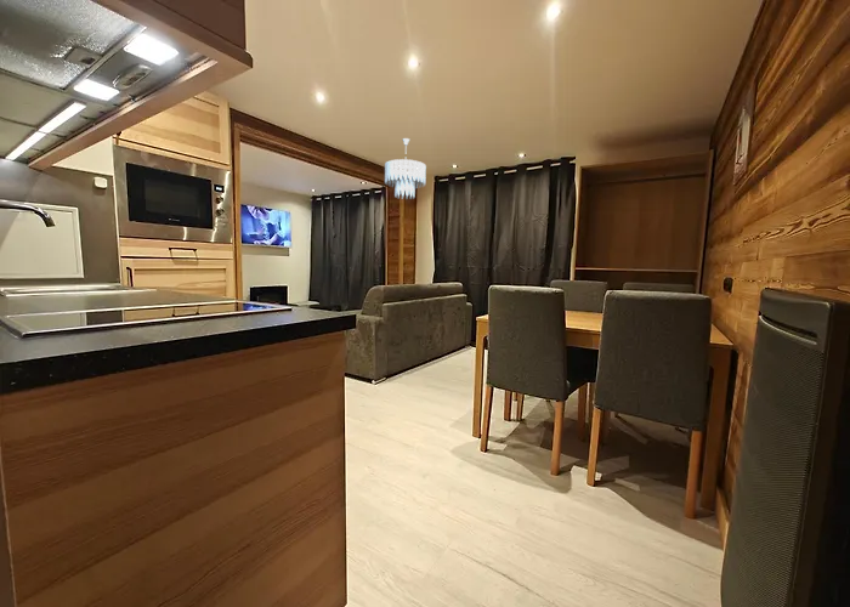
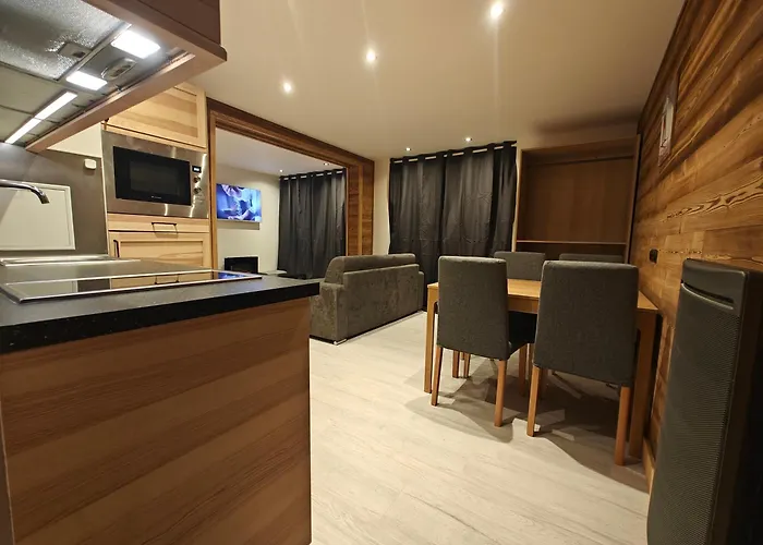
- ceiling light fixture [384,137,427,200]
